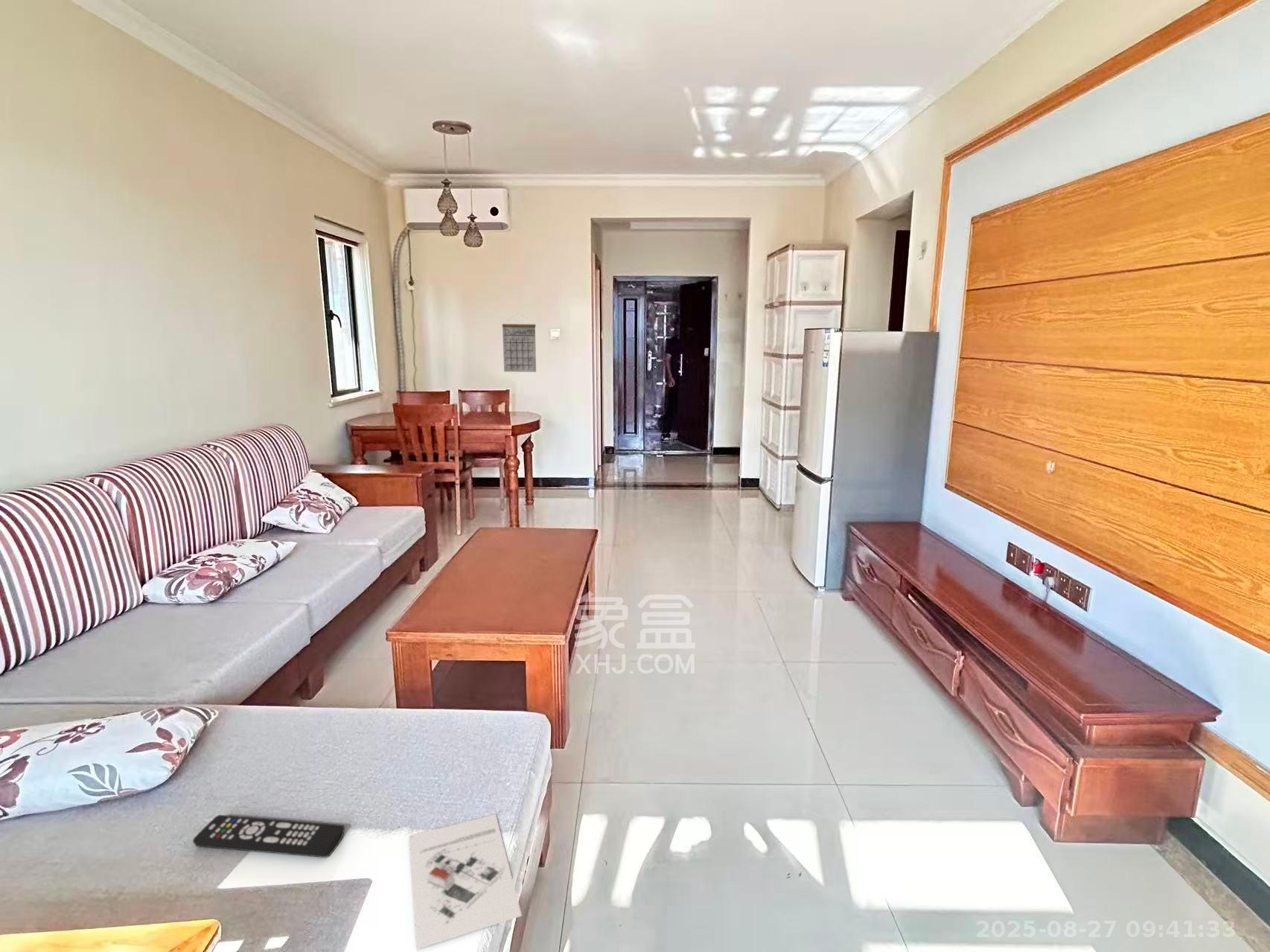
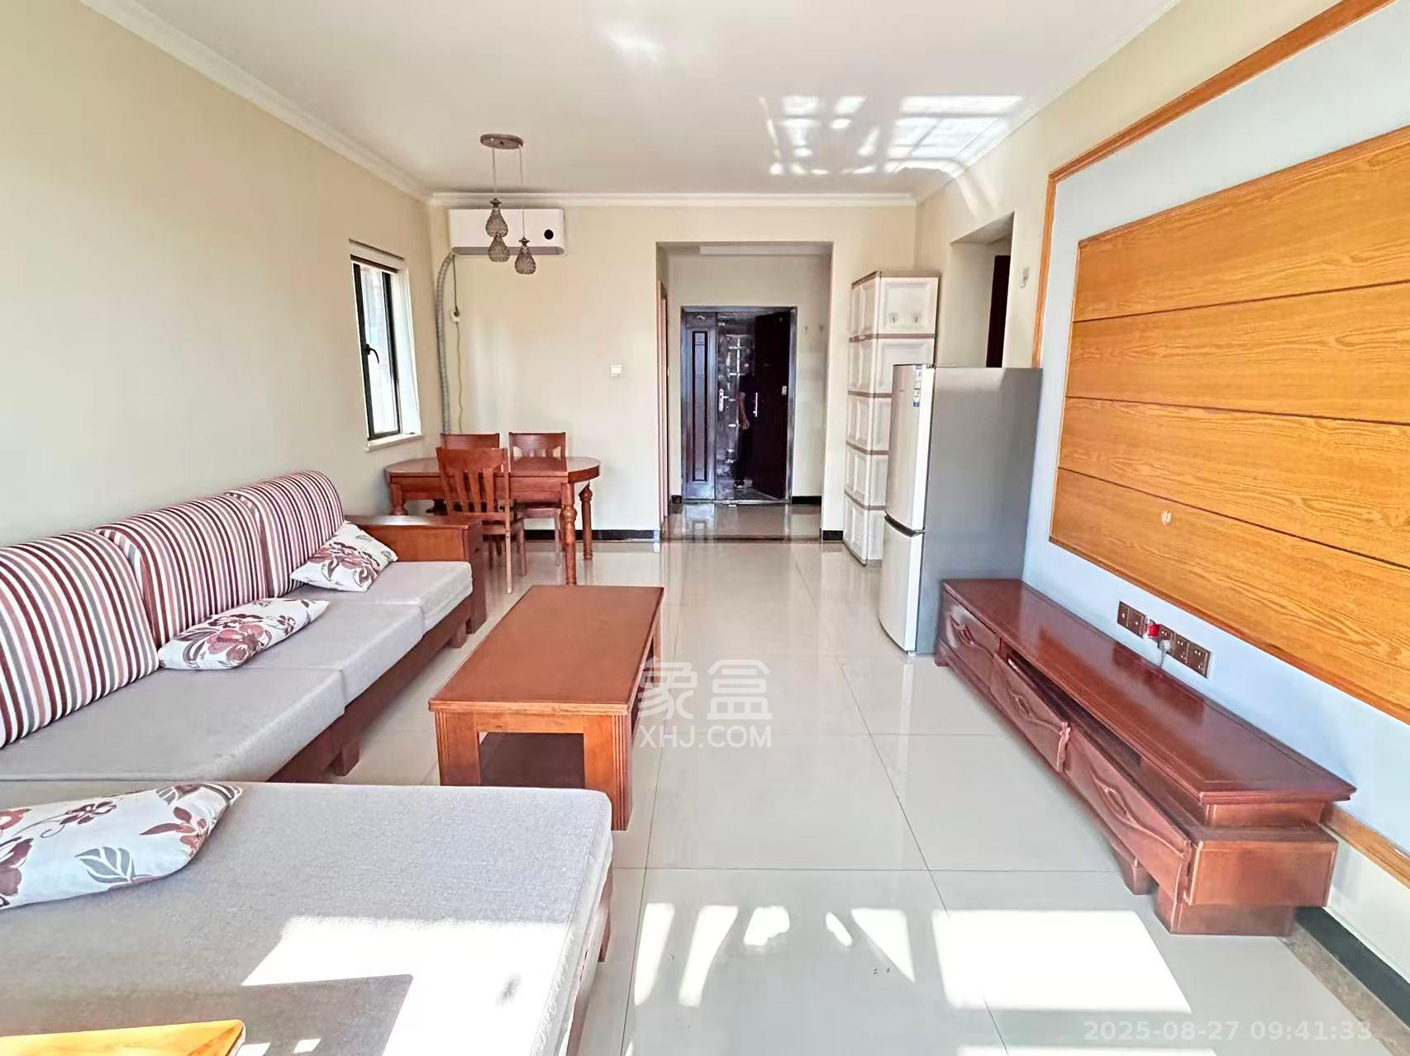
- remote control [192,814,345,858]
- architectural model [409,814,523,951]
- calendar [502,312,537,373]
